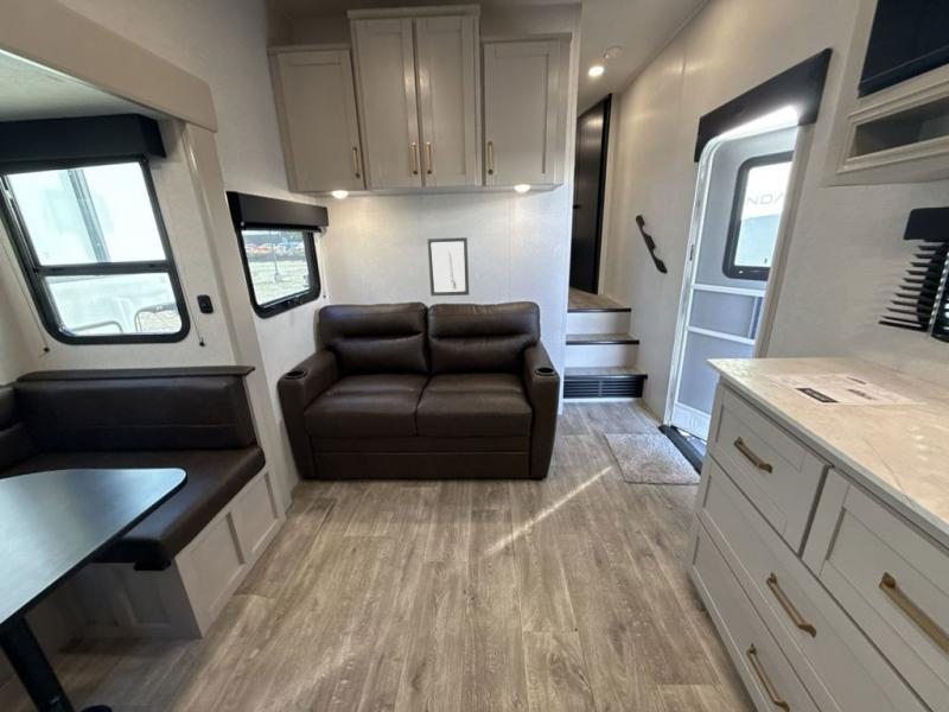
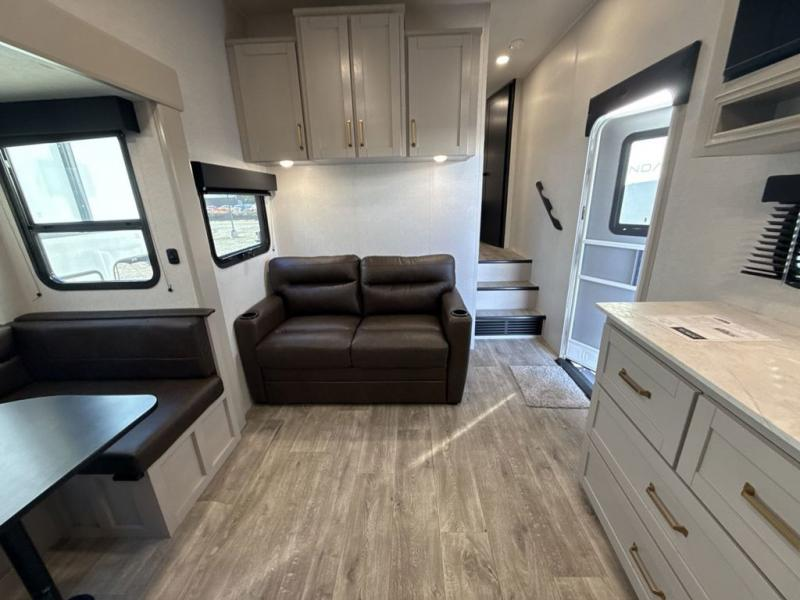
- wall art [426,236,470,297]
